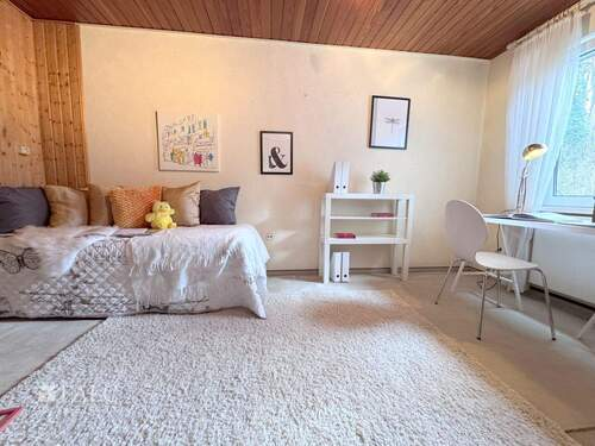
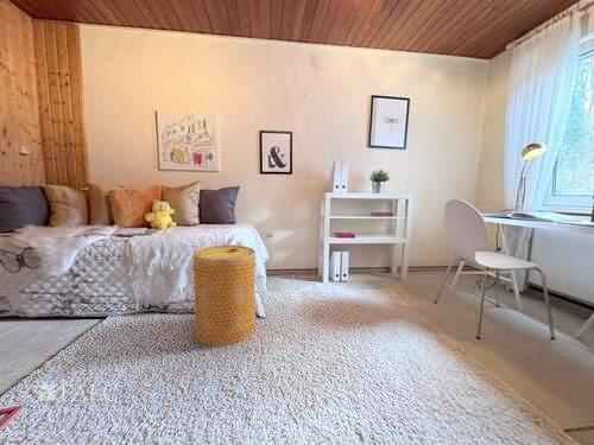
+ basket [191,244,258,348]
